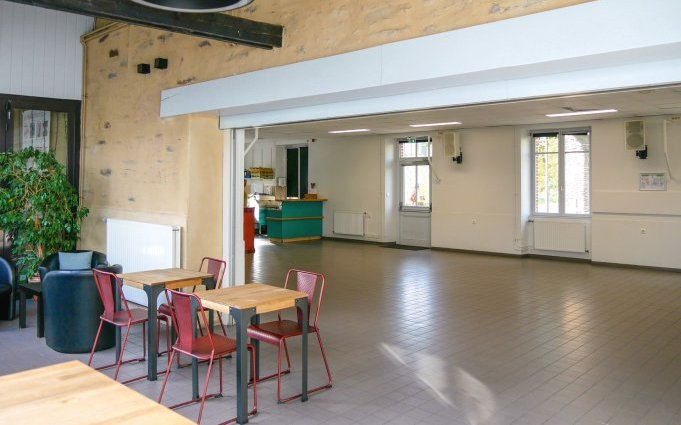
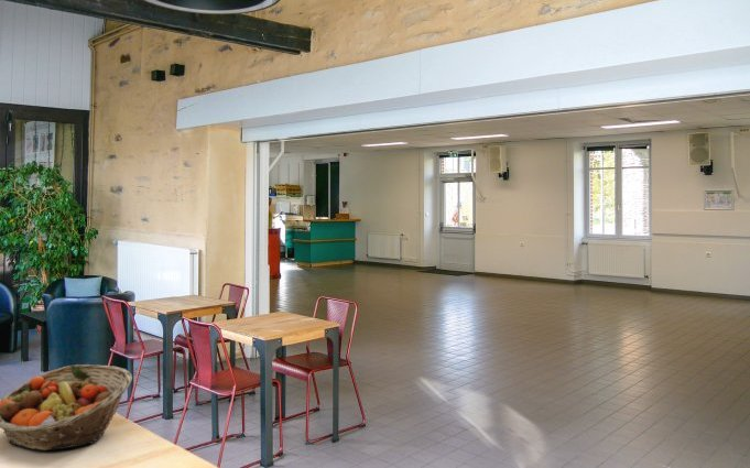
+ fruit basket [0,363,133,451]
